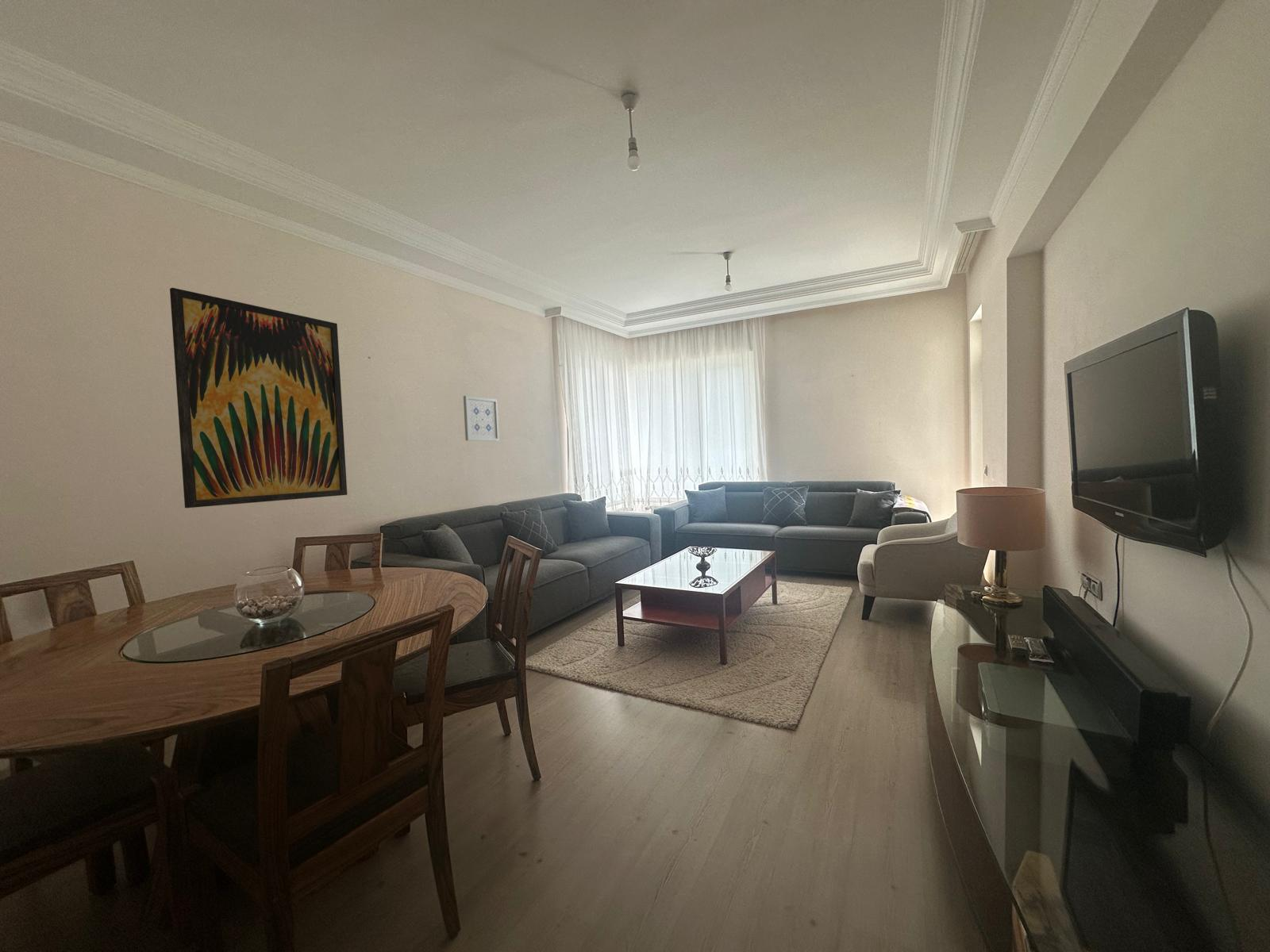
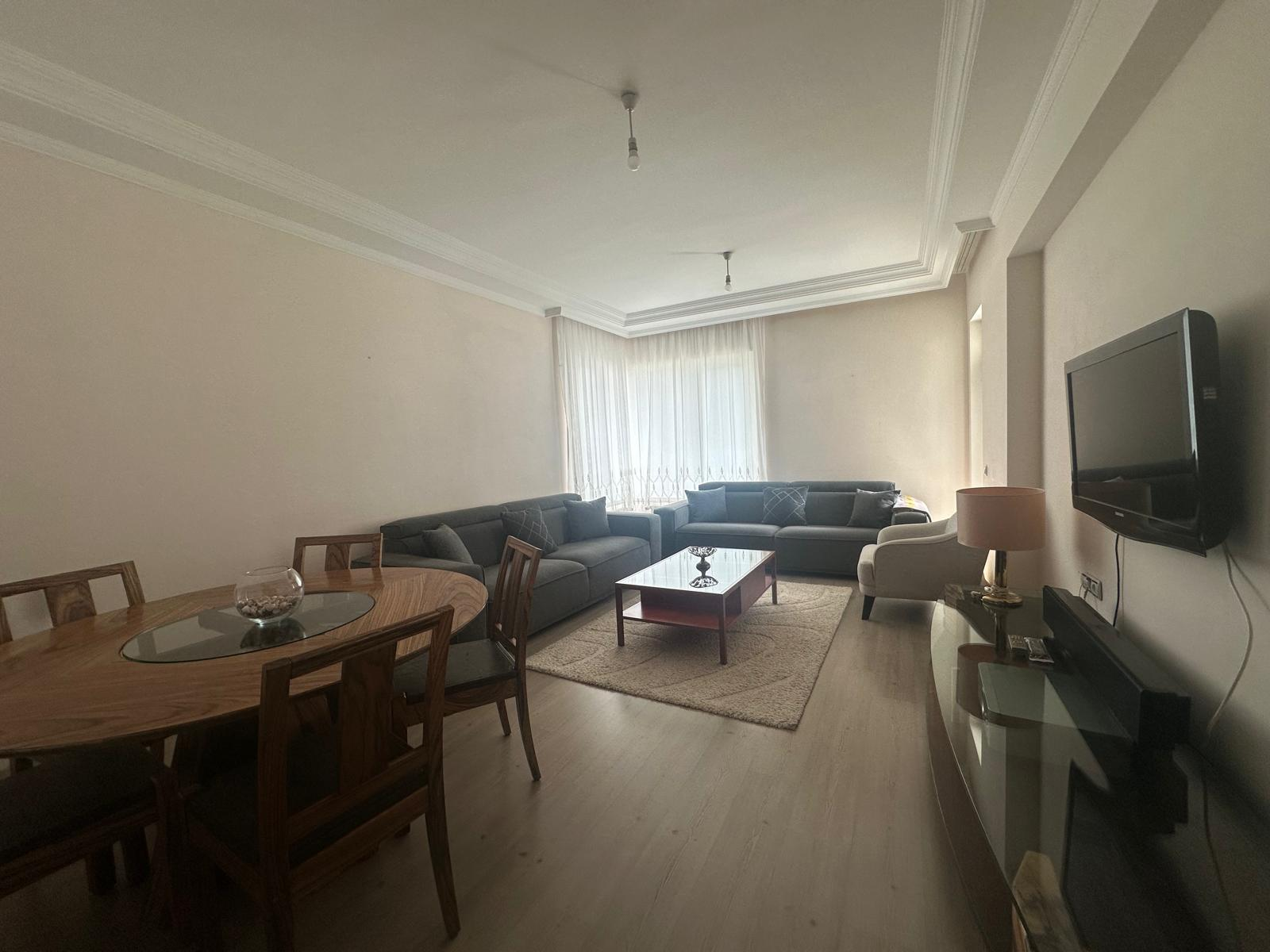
- wall art [463,395,500,442]
- wall art [169,287,348,509]
